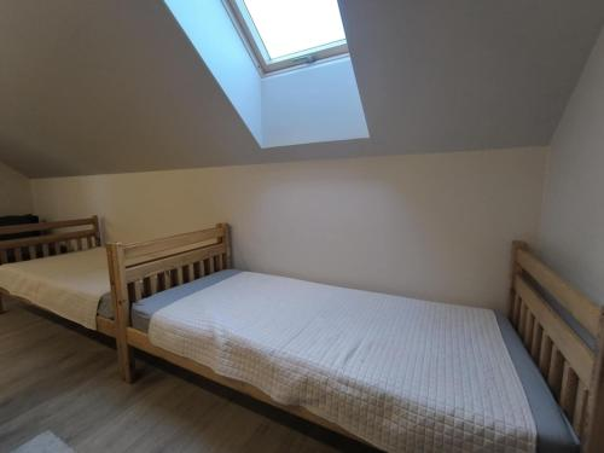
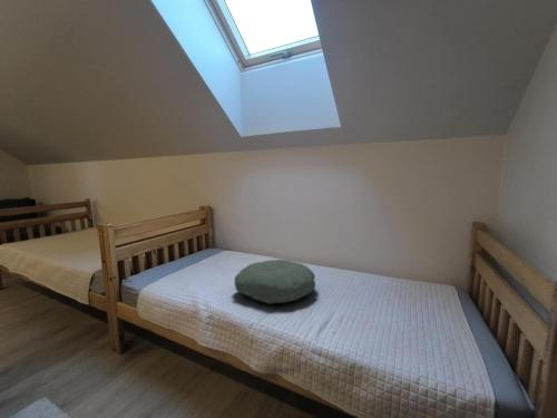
+ pillow [233,259,316,304]
